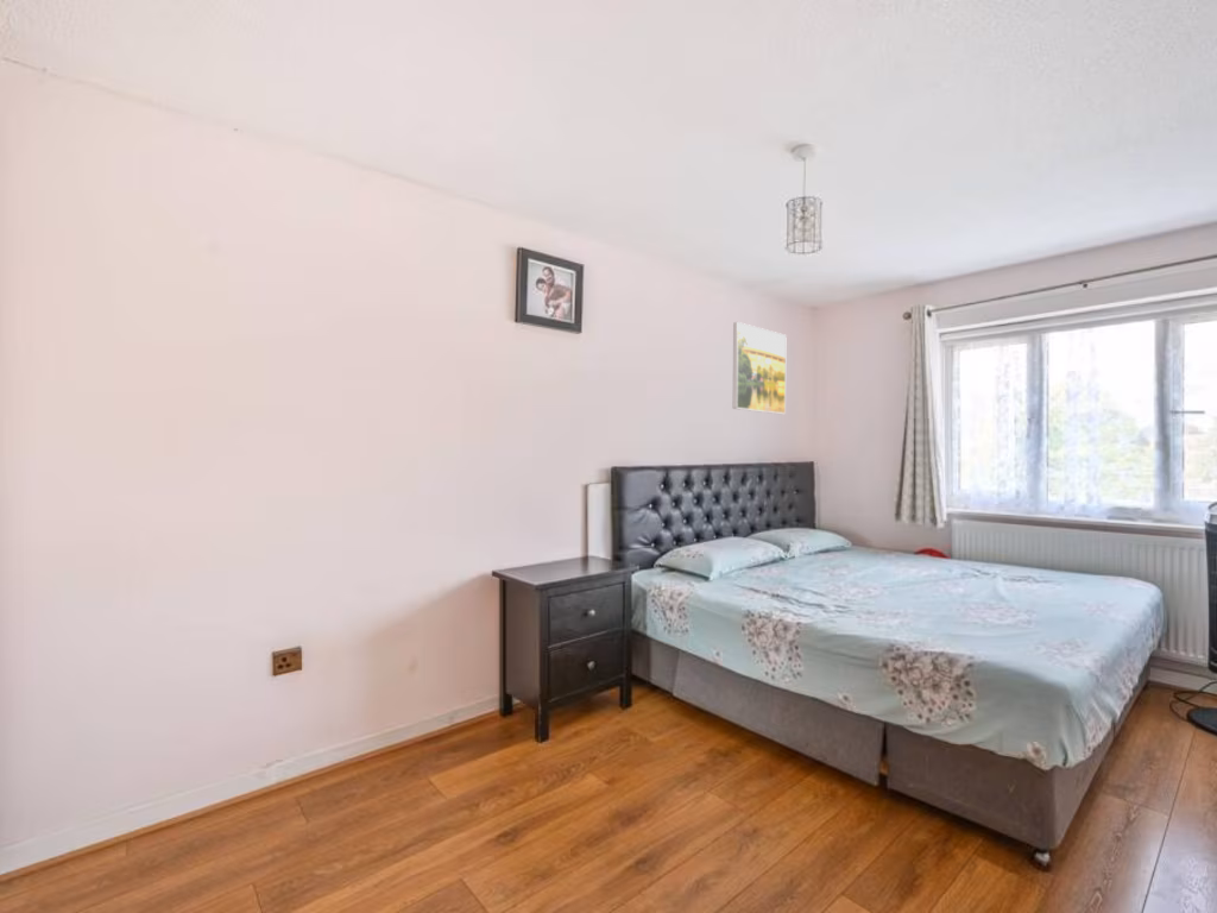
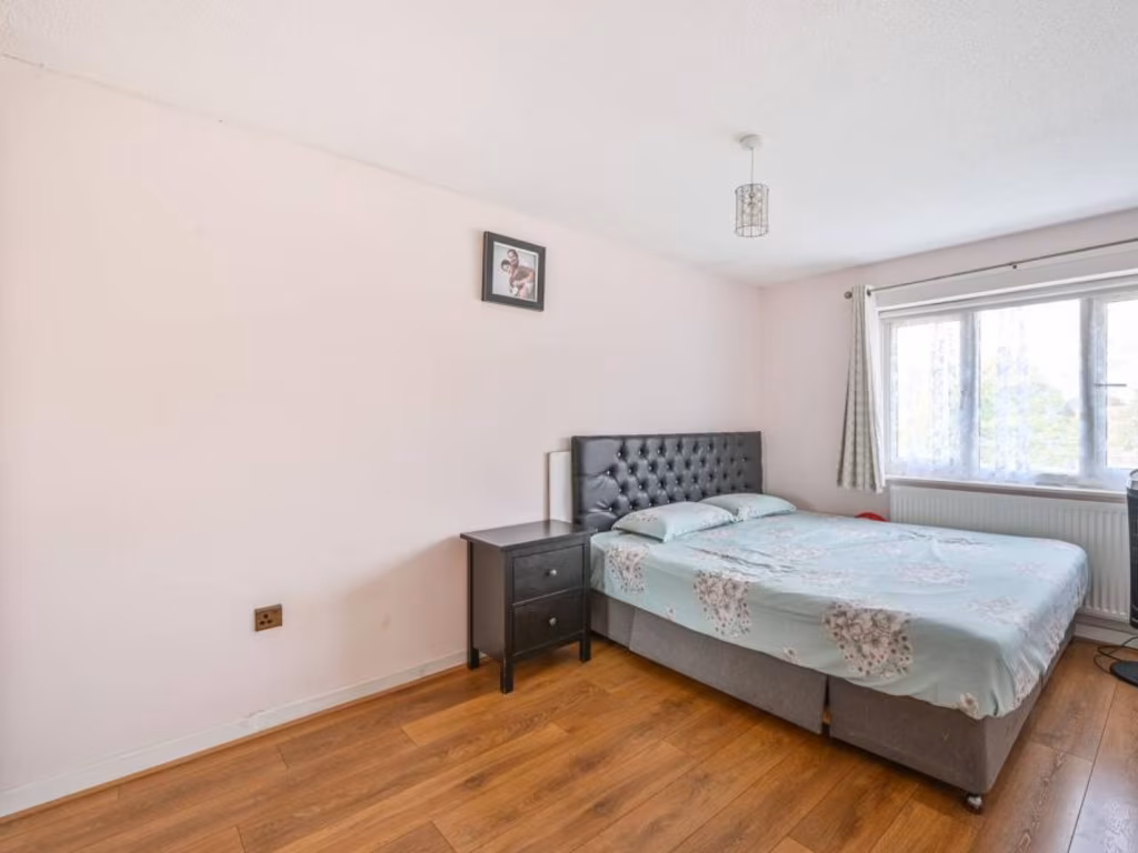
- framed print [731,321,788,415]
